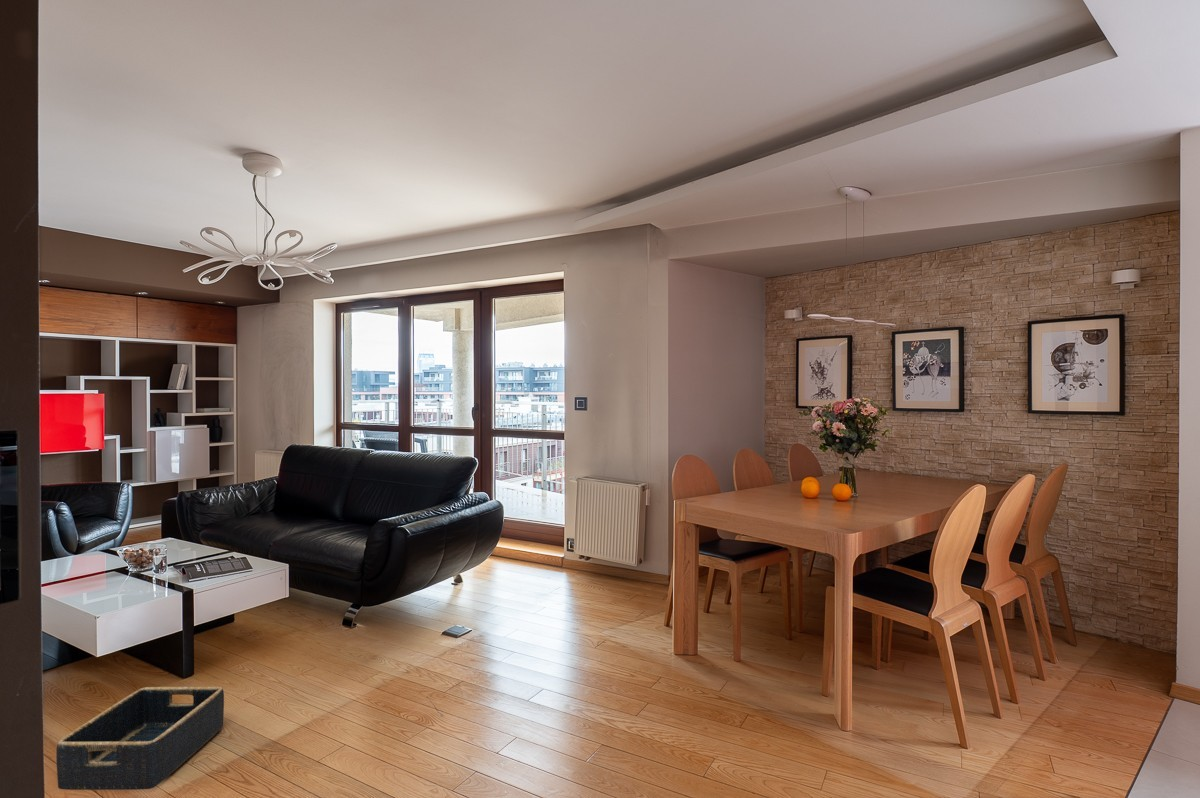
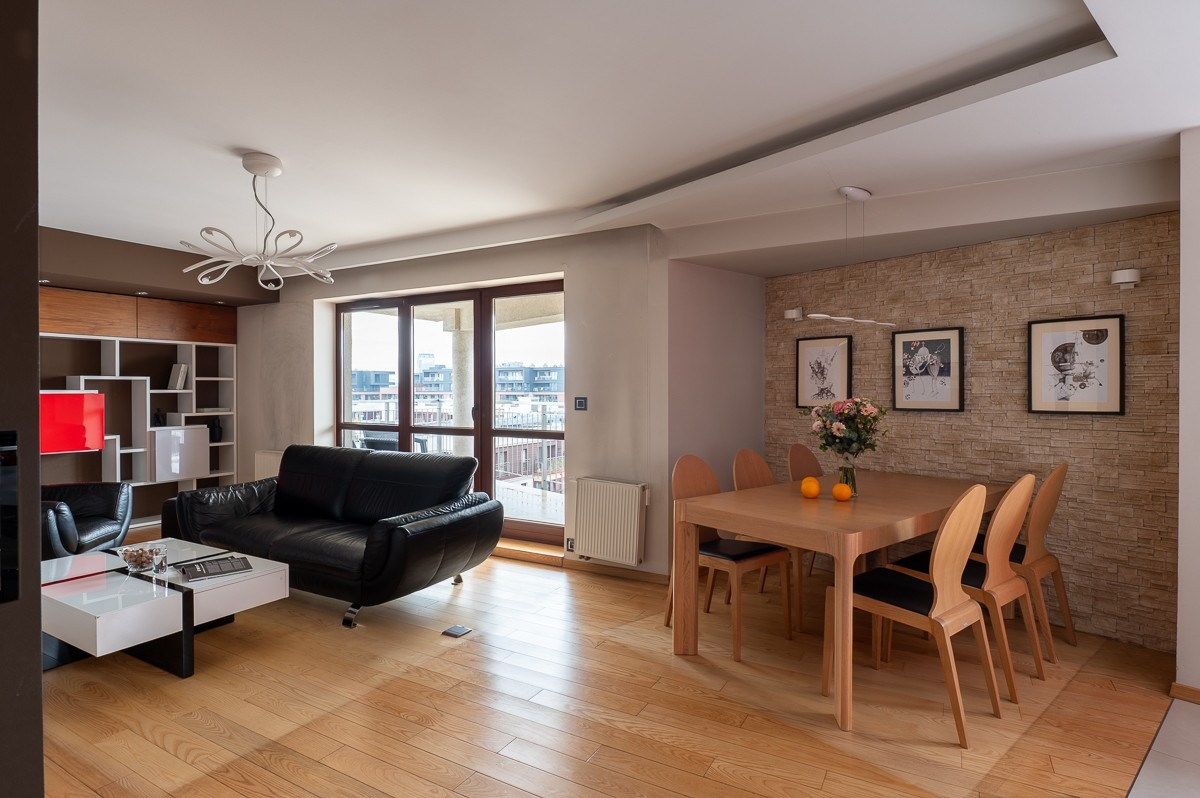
- basket [55,686,225,791]
